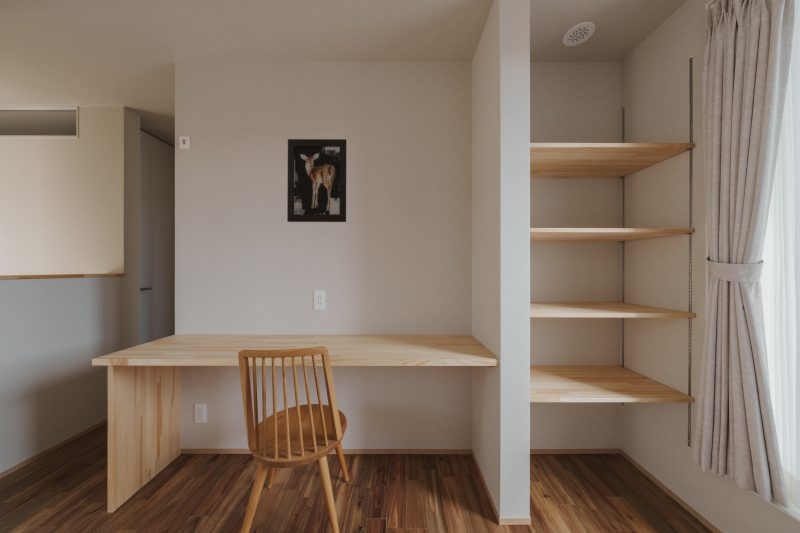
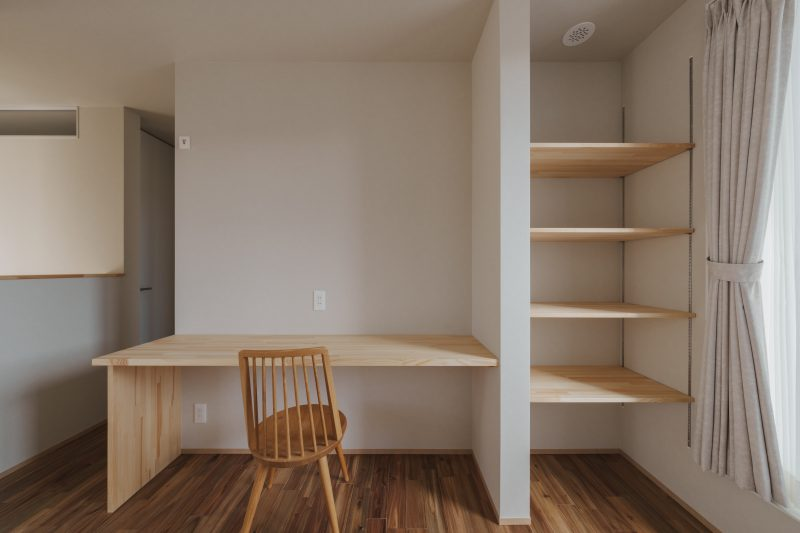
- wall art [286,138,347,223]
